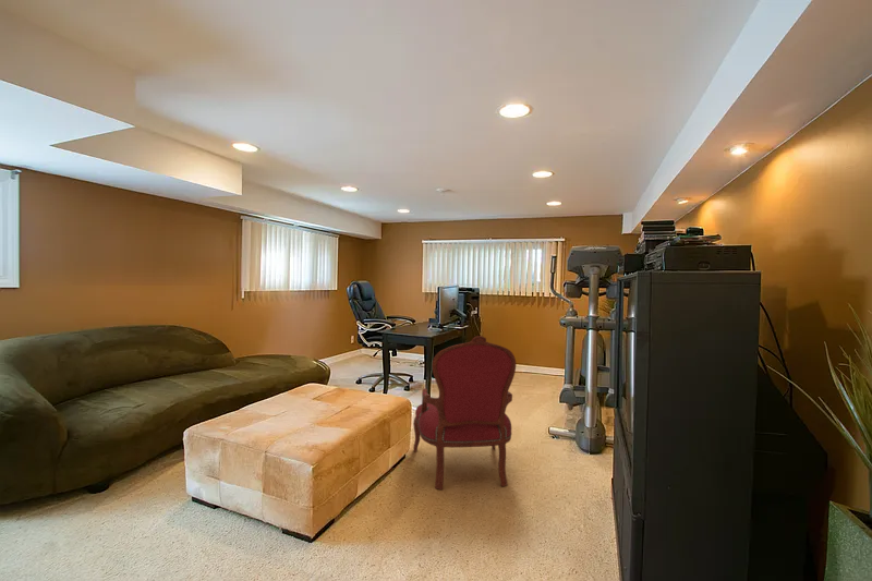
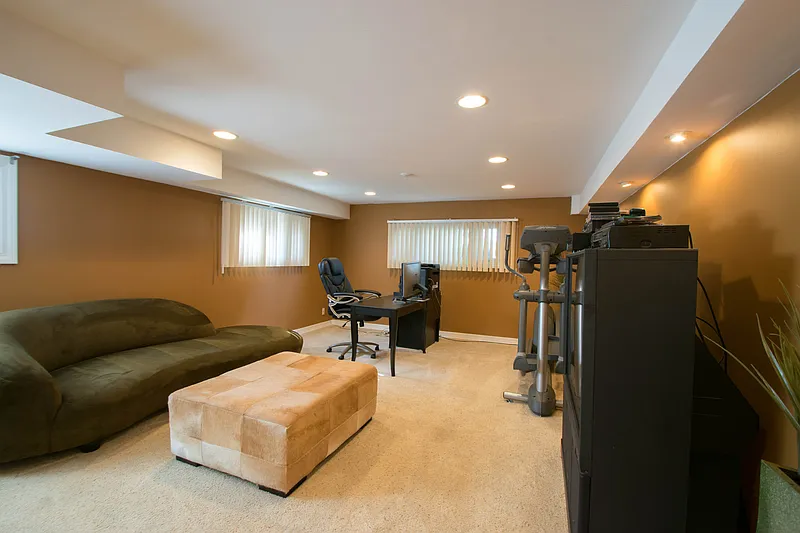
- armchair [412,335,517,491]
